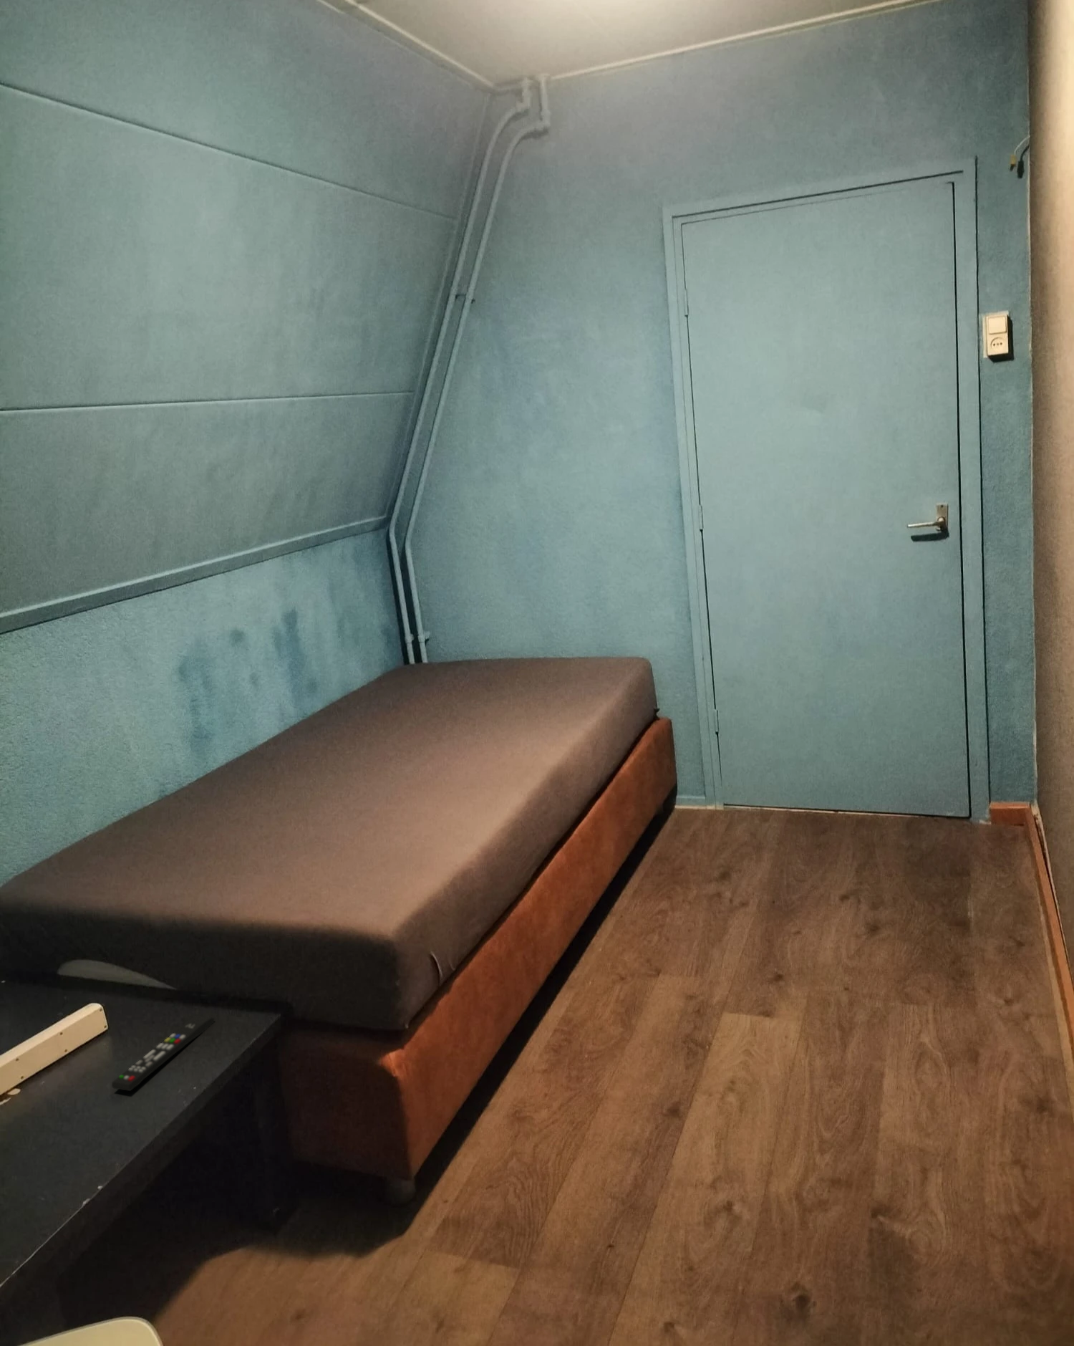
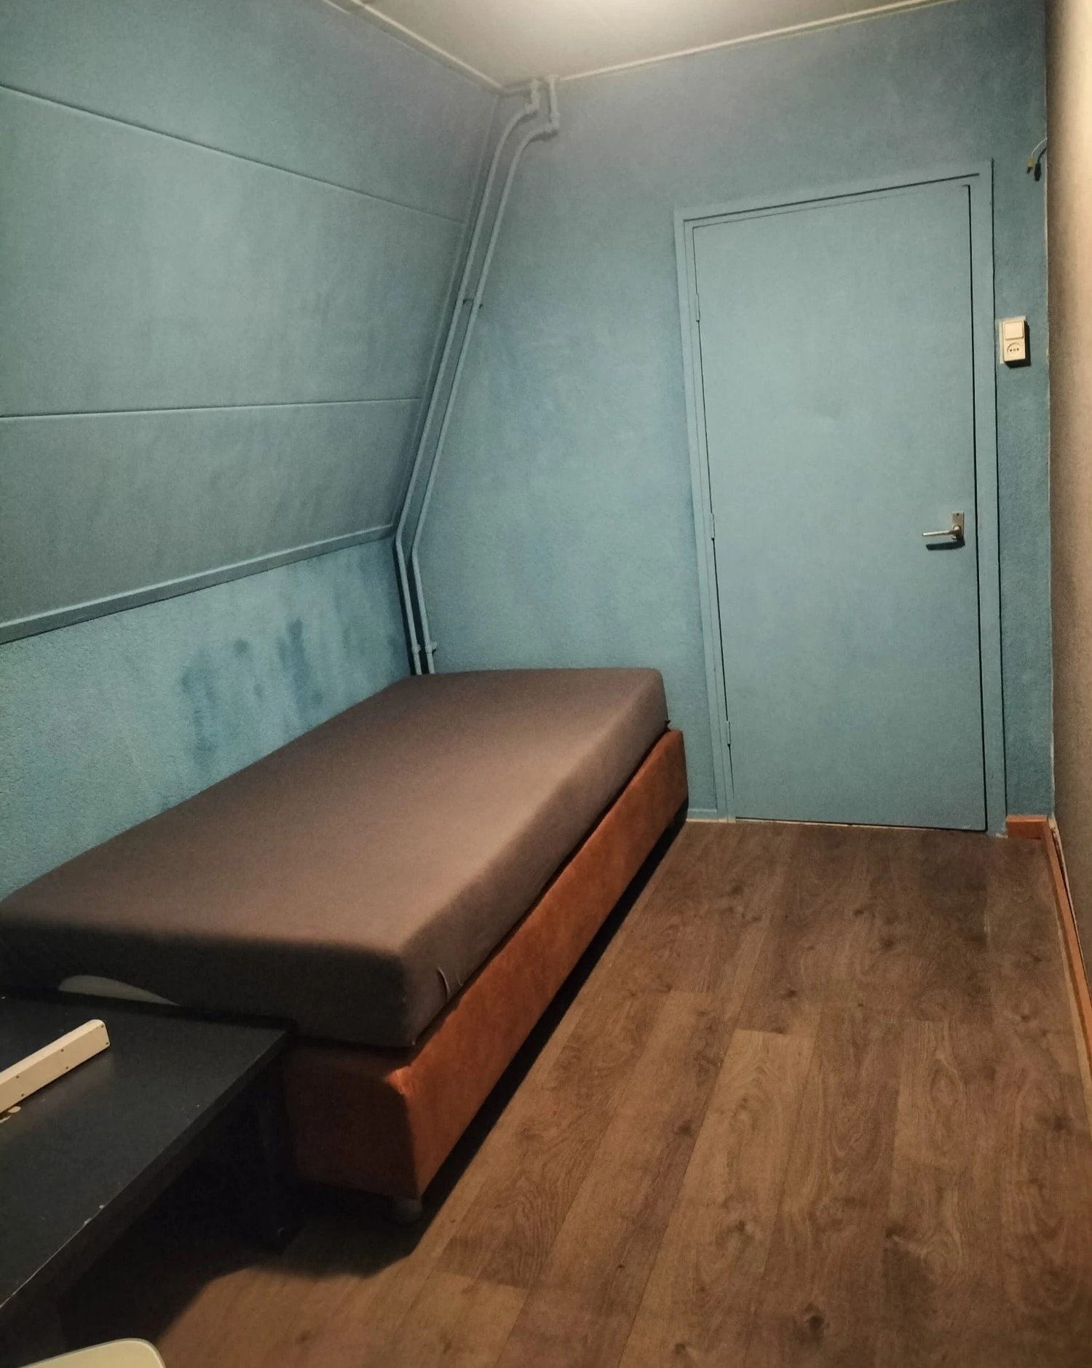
- remote control [111,1015,215,1092]
